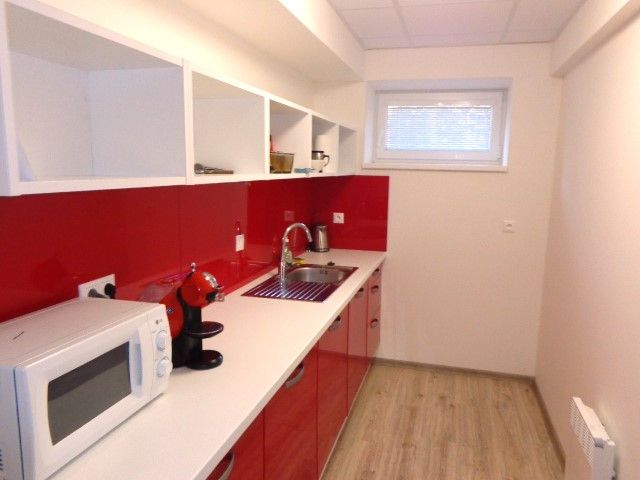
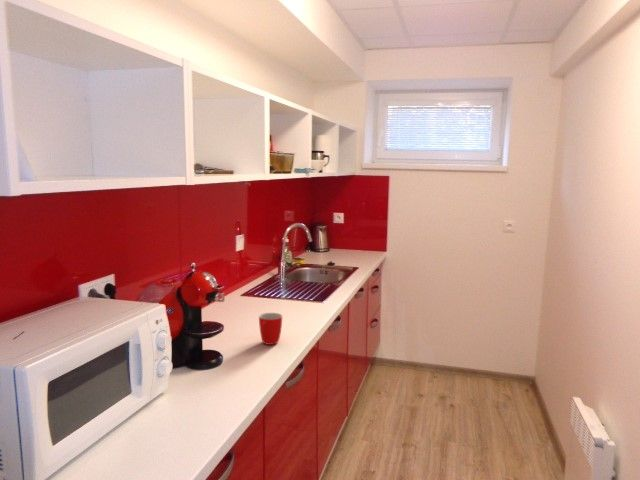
+ mug [258,312,283,346]
